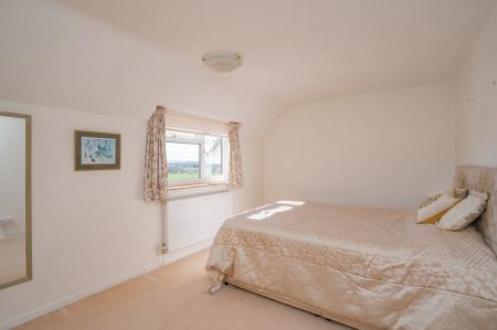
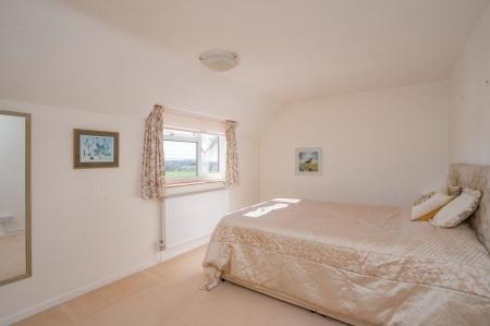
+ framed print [294,146,324,178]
